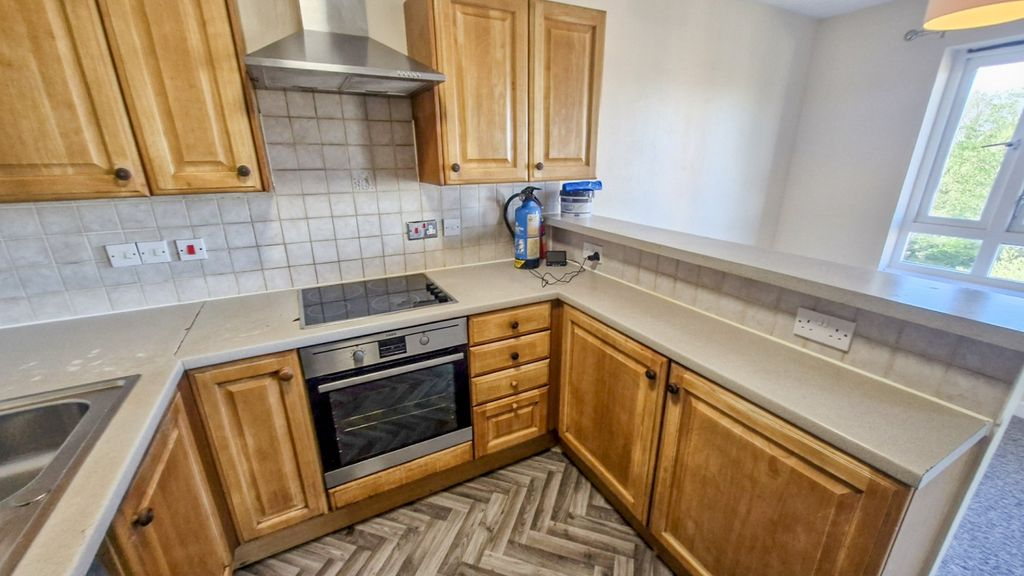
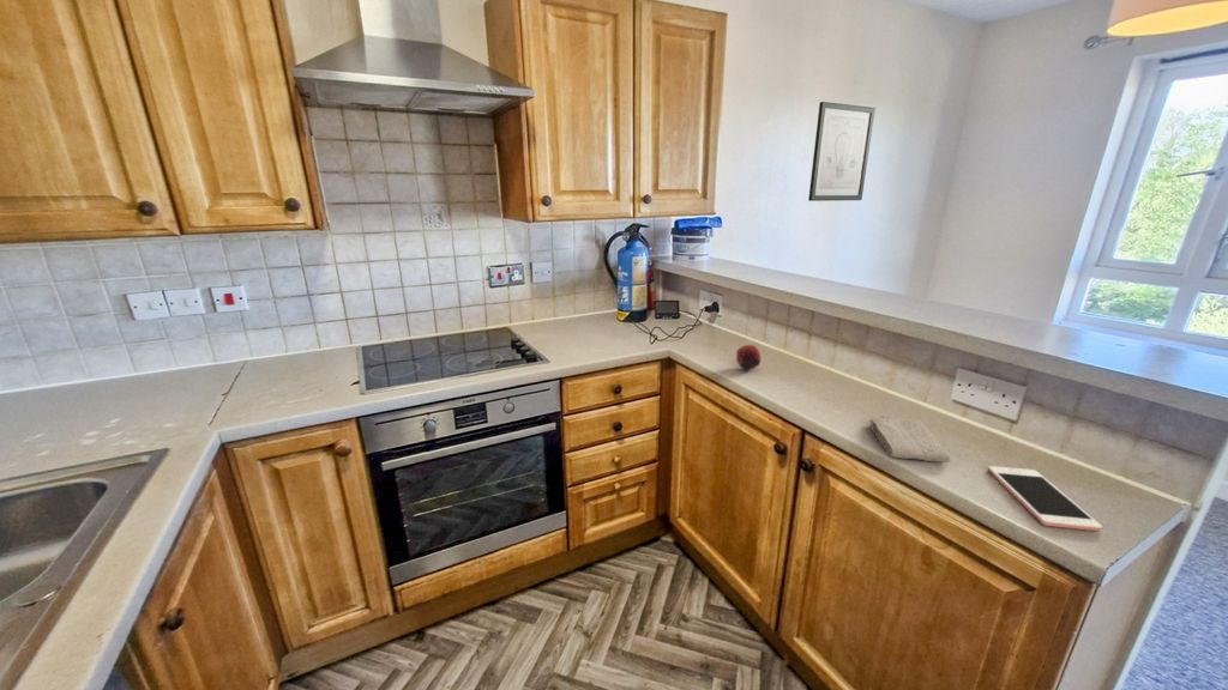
+ washcloth [868,414,951,464]
+ fruit [735,344,763,371]
+ wall art [807,101,877,202]
+ cell phone [986,465,1103,532]
